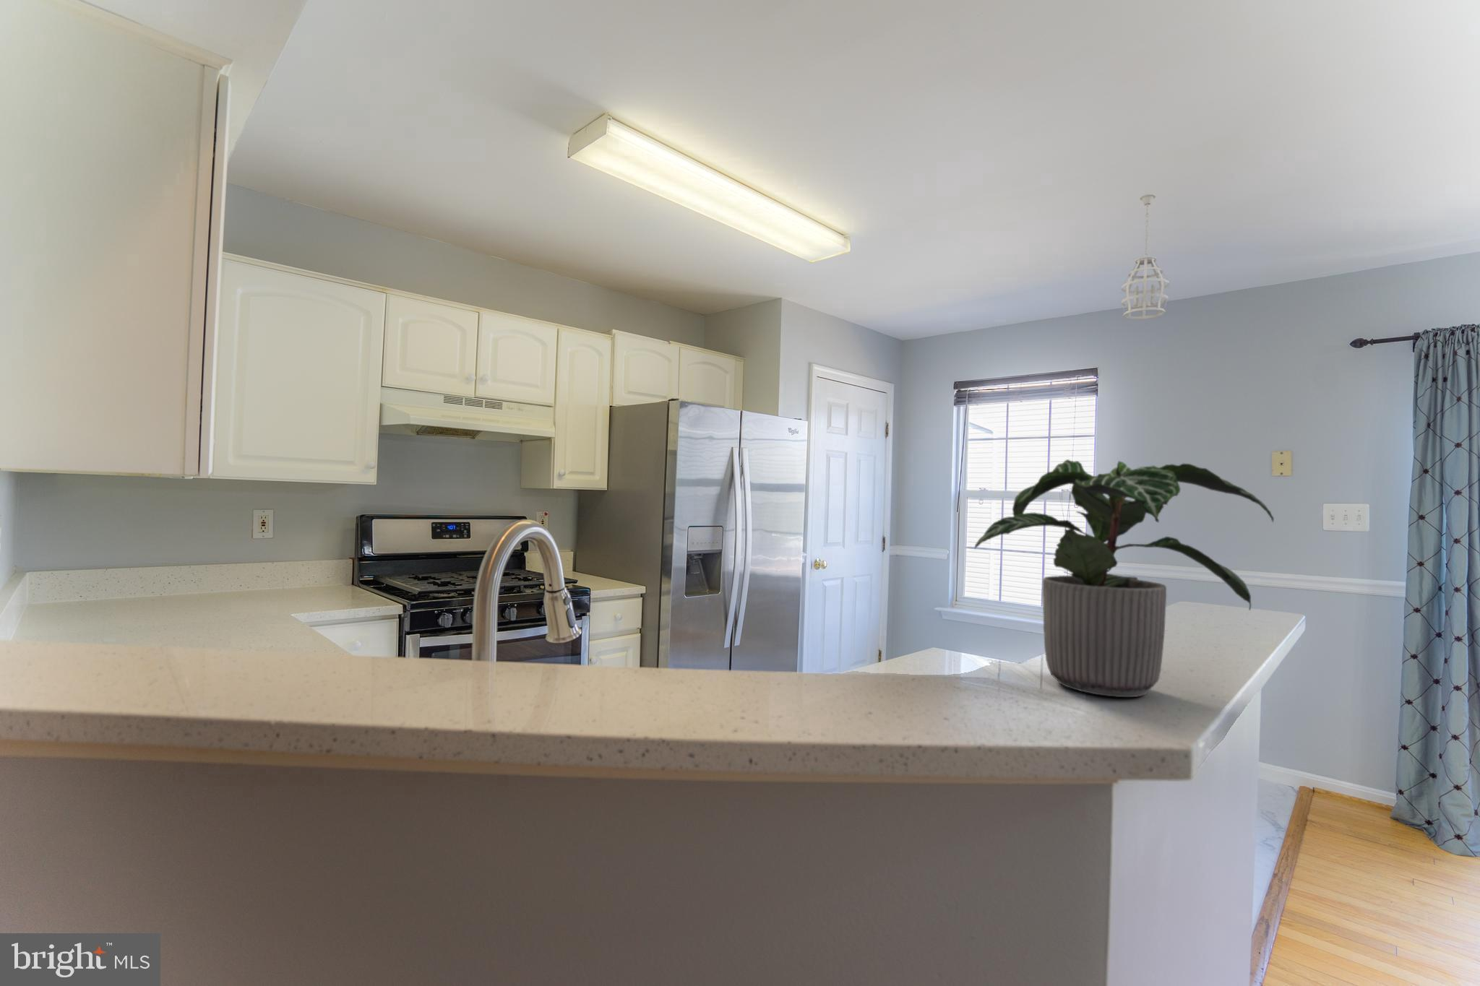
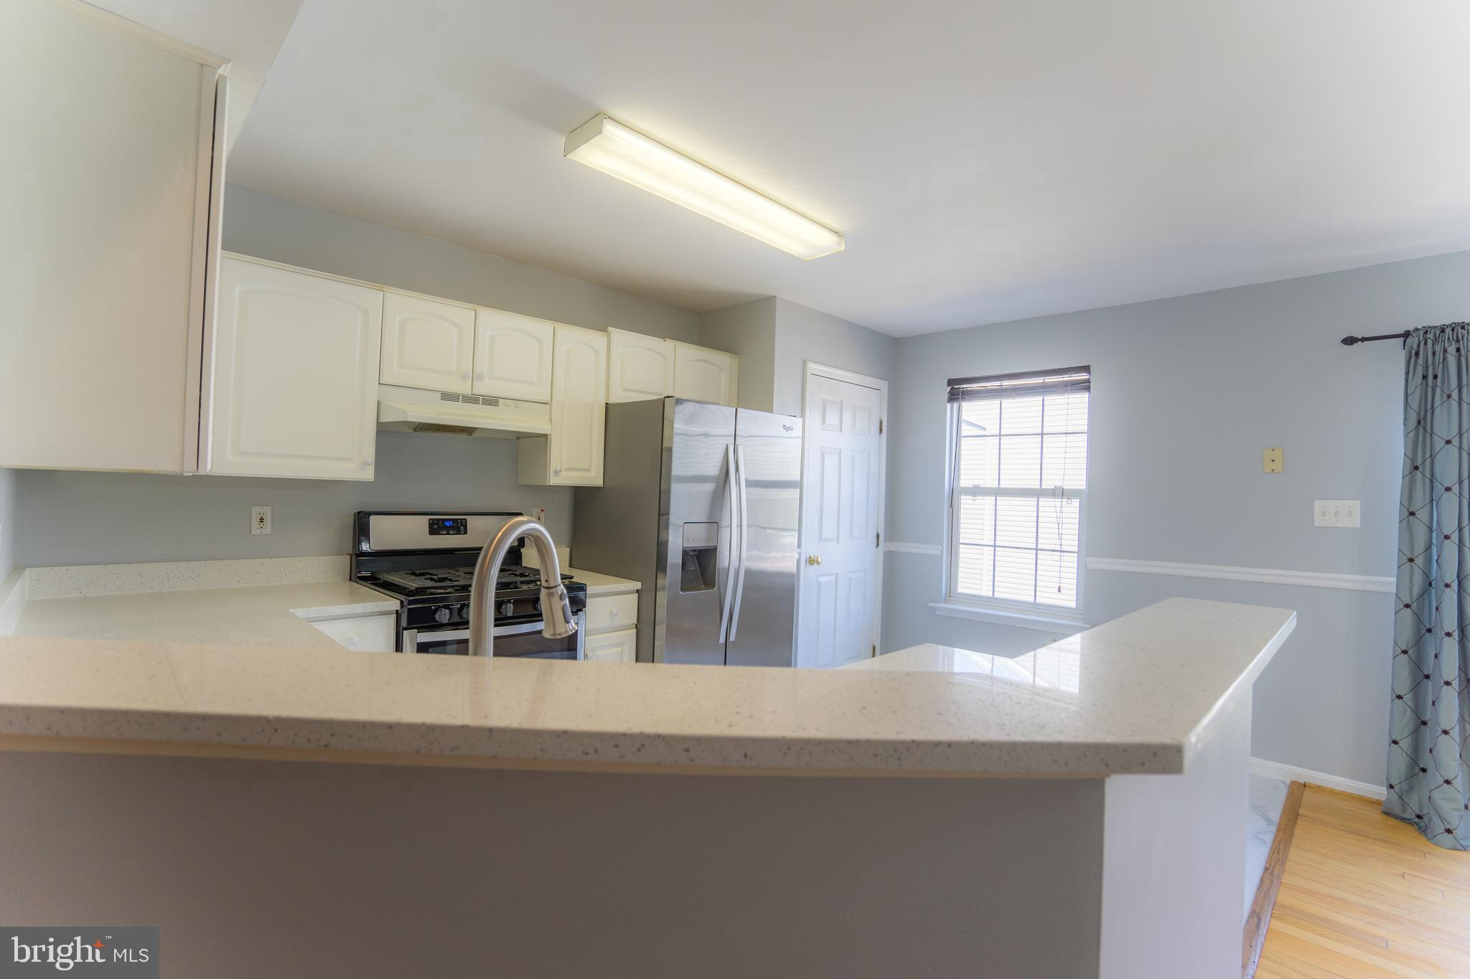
- potted plant [974,459,1274,698]
- pendant light [1120,193,1170,320]
